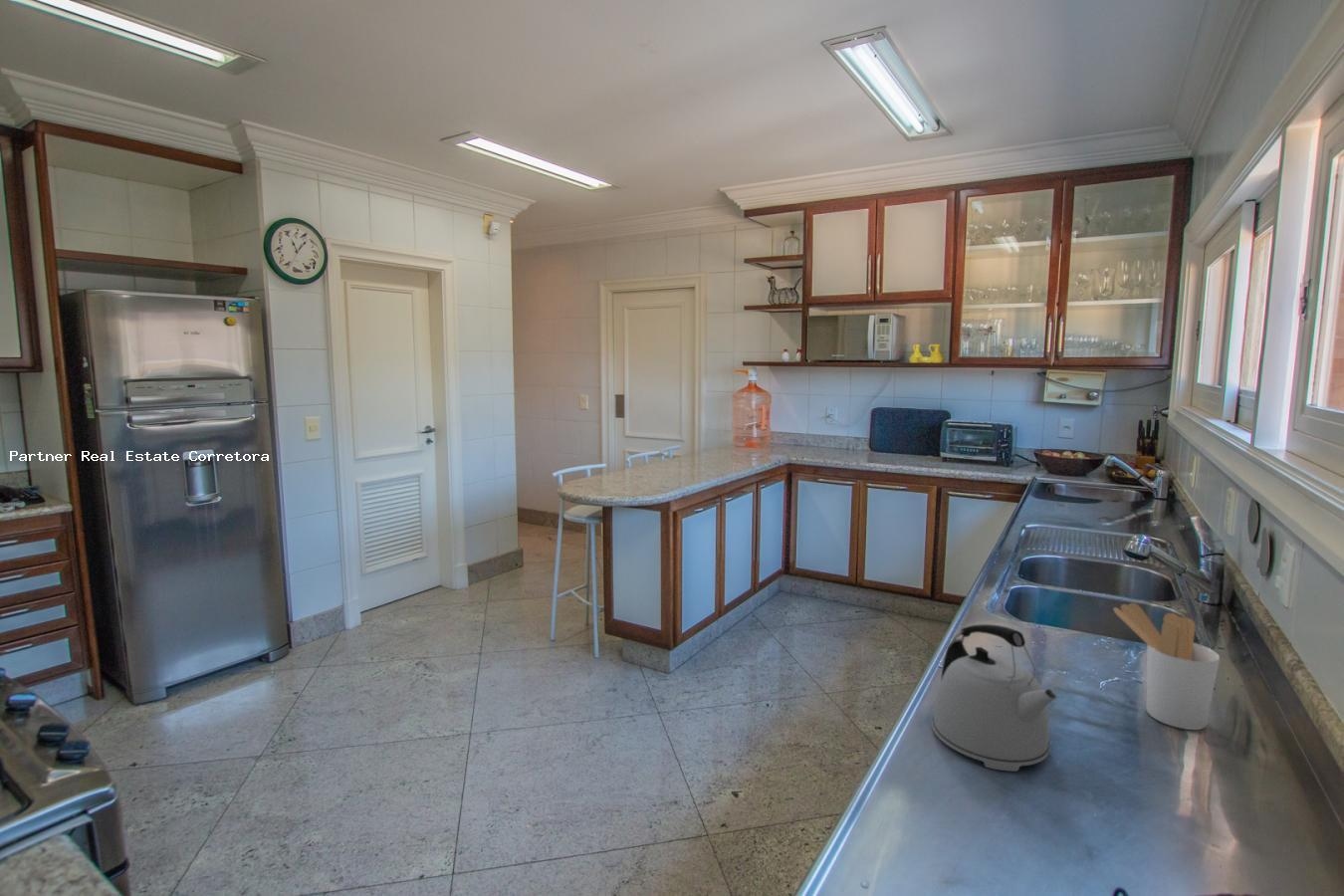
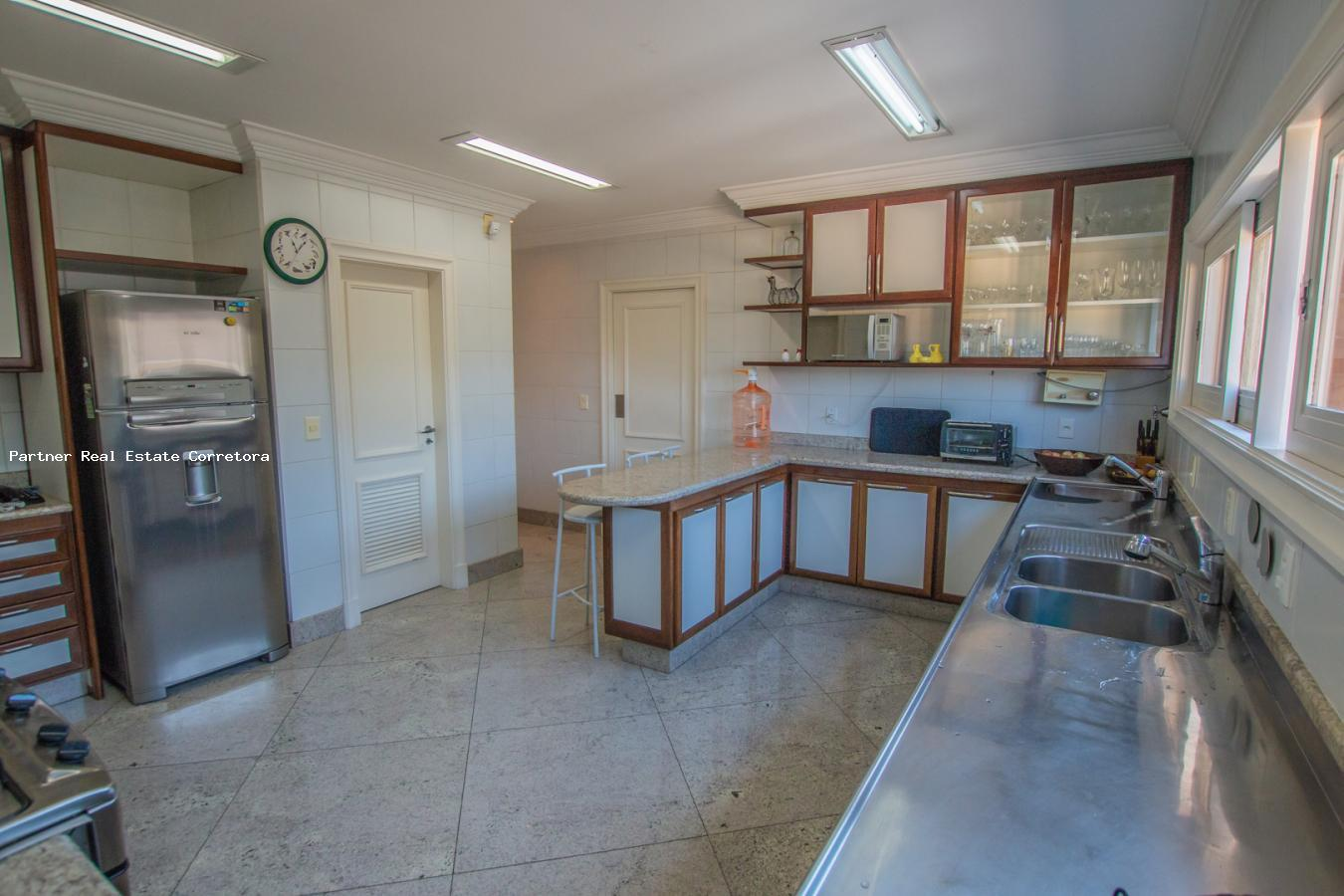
- kettle [931,623,1058,773]
- utensil holder [1112,601,1221,731]
